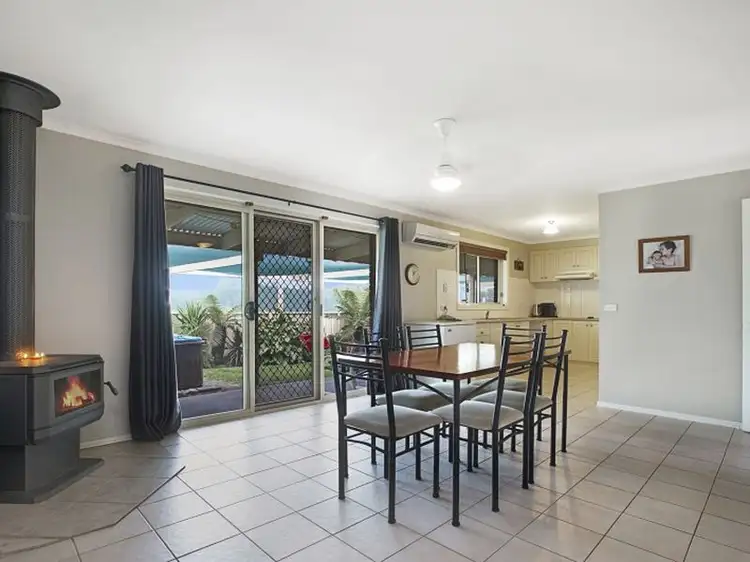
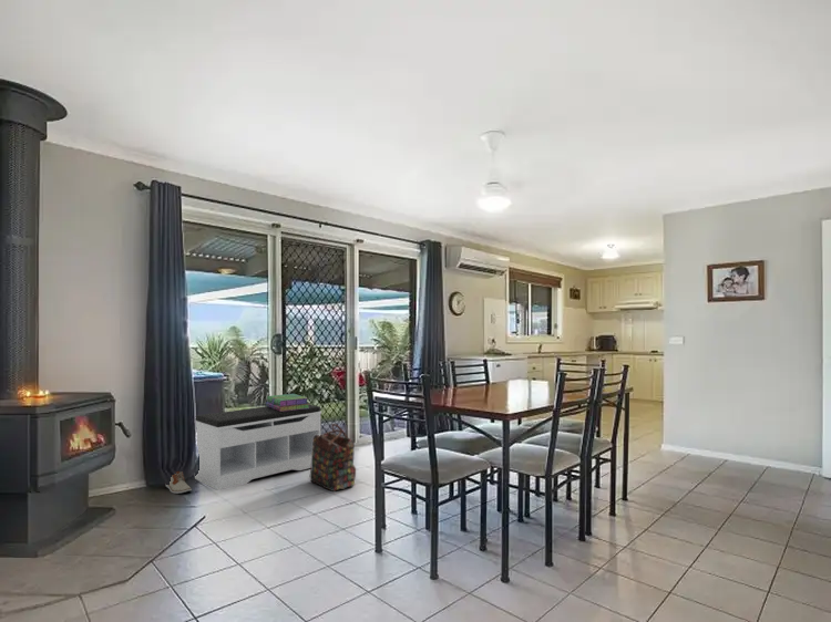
+ backpack [309,423,357,493]
+ bench [194,404,322,491]
+ stack of books [265,393,310,412]
+ shoe [165,470,193,495]
